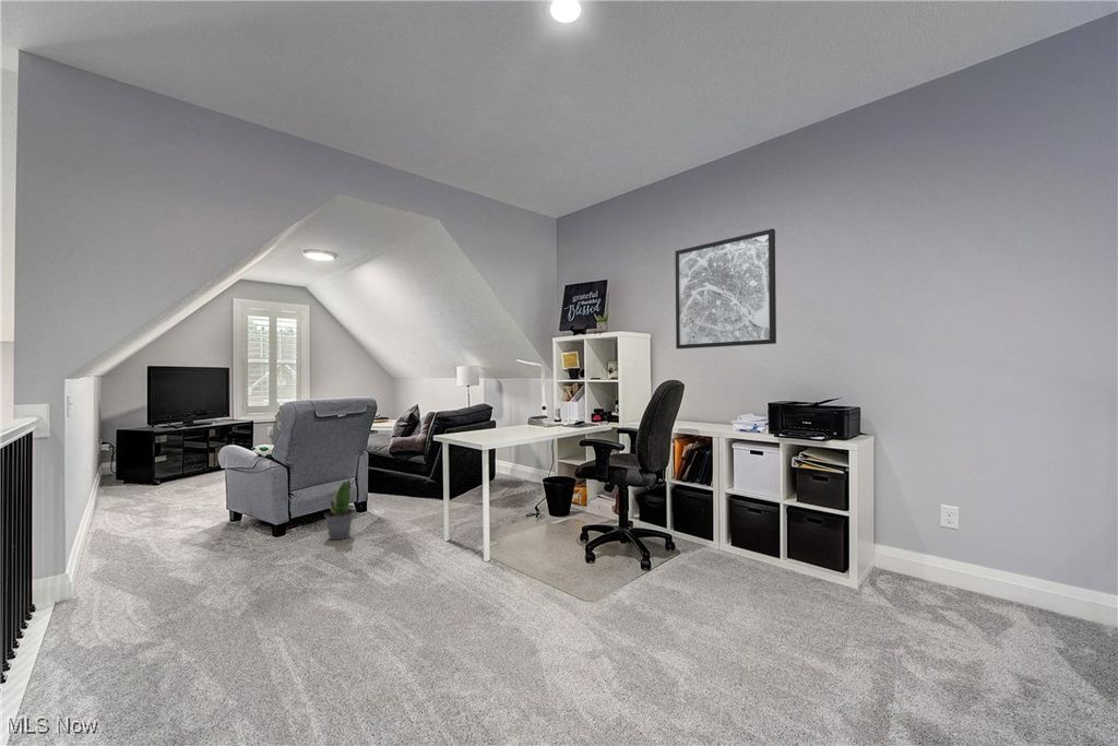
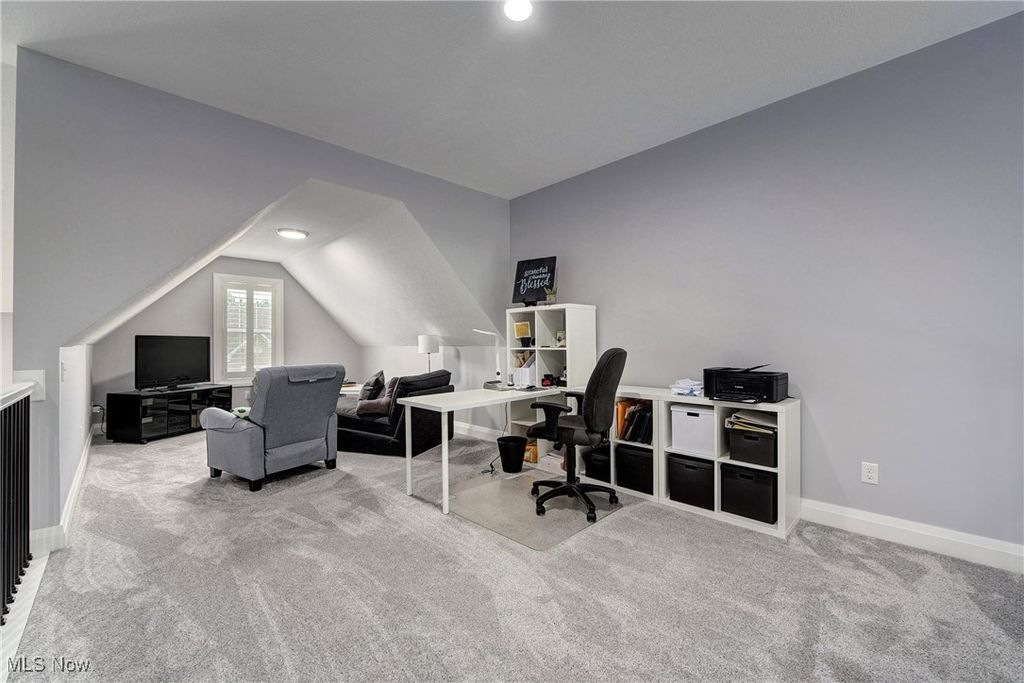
- wall art [675,228,777,350]
- potted plant [323,478,355,541]
